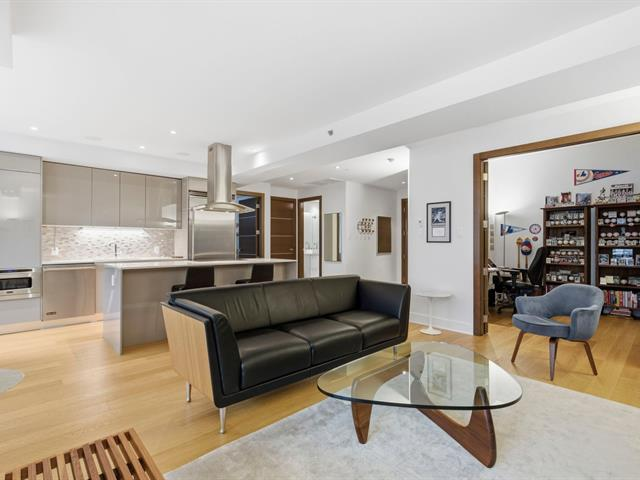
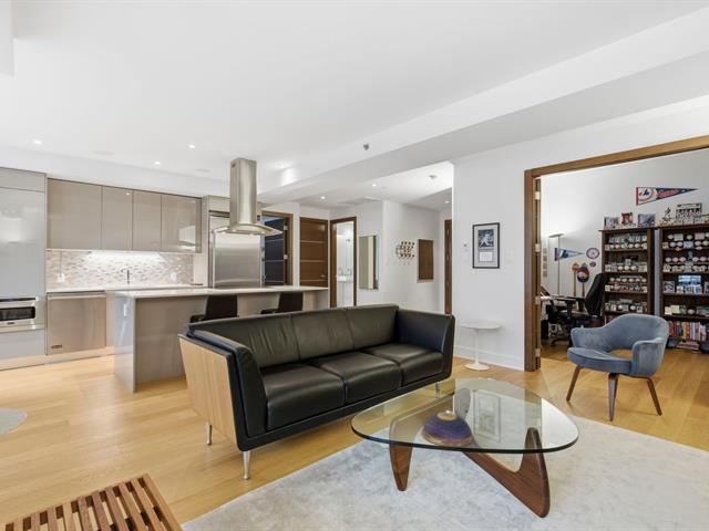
+ decorative bowl [421,412,474,448]
